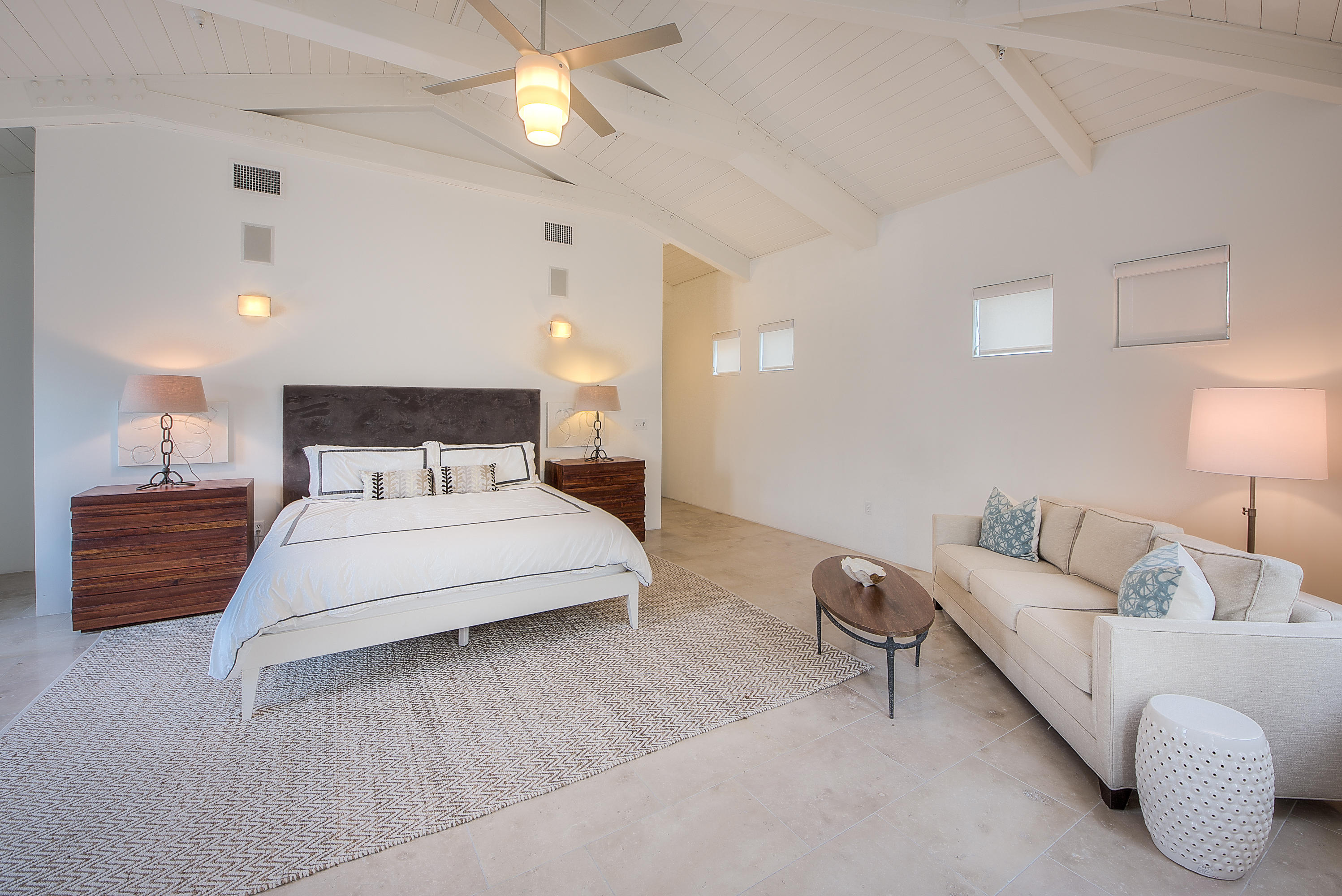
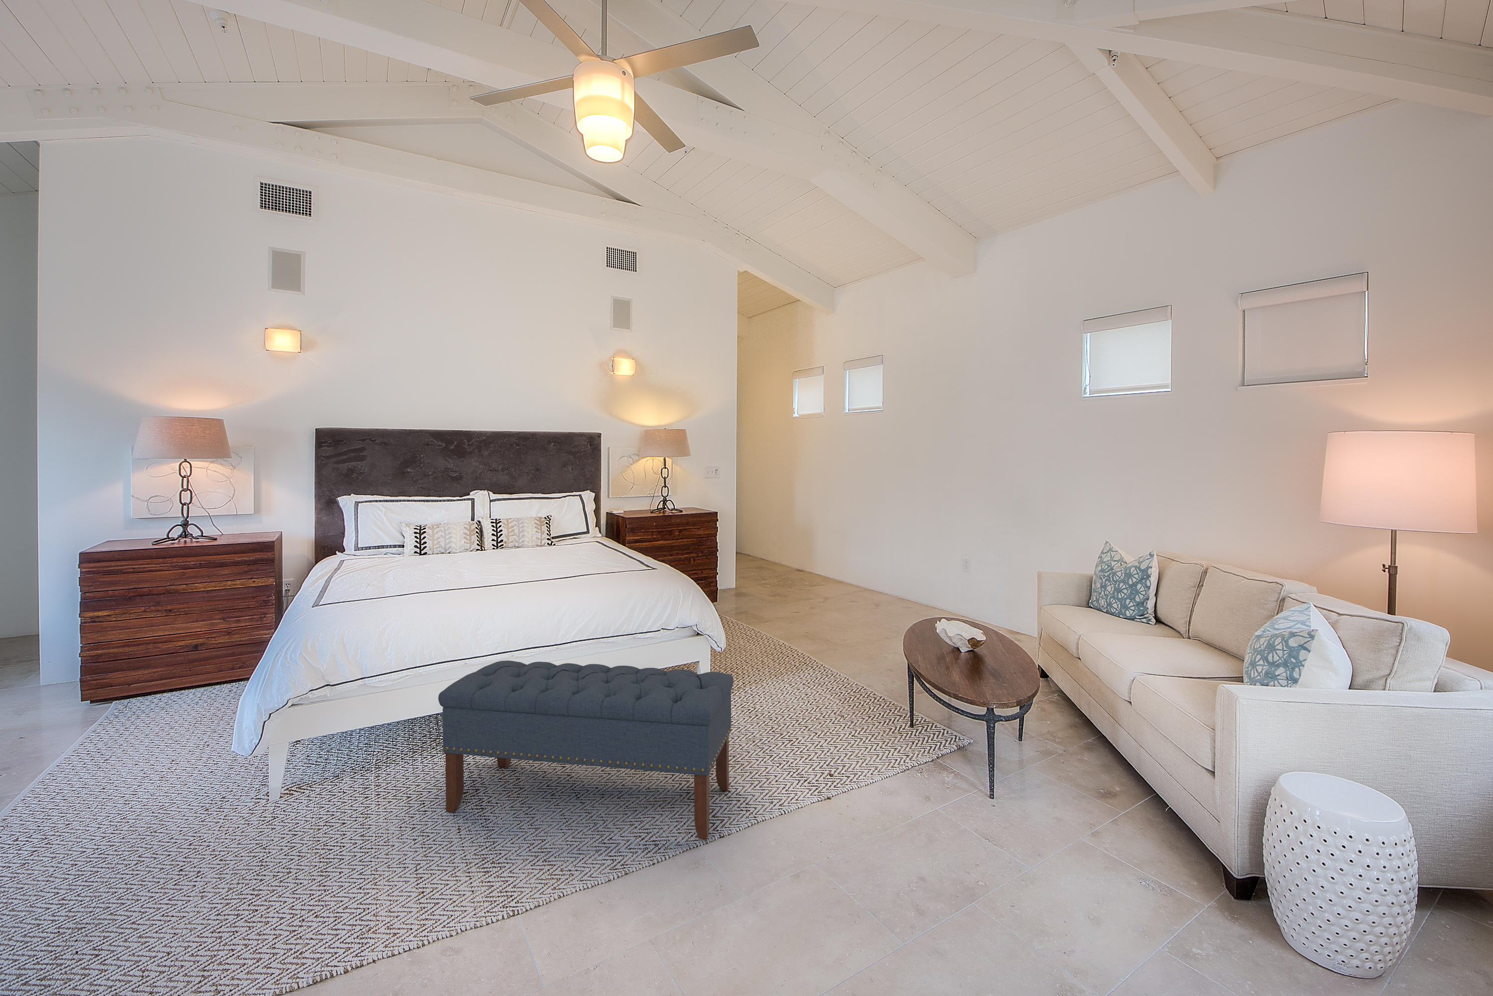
+ bench [437,660,734,840]
